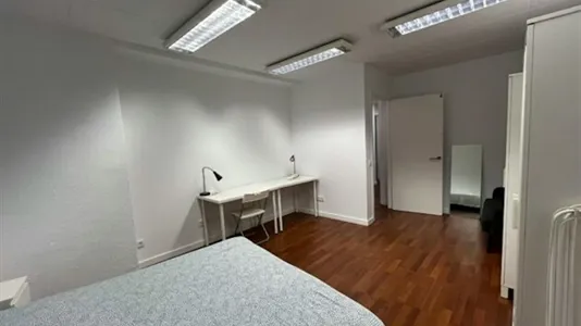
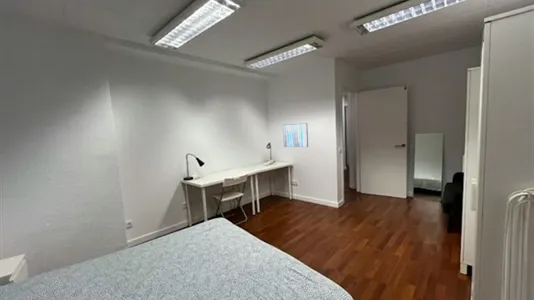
+ wall art [282,122,309,148]
